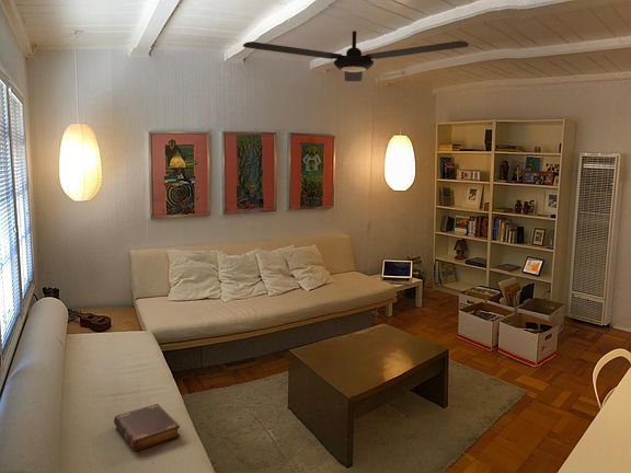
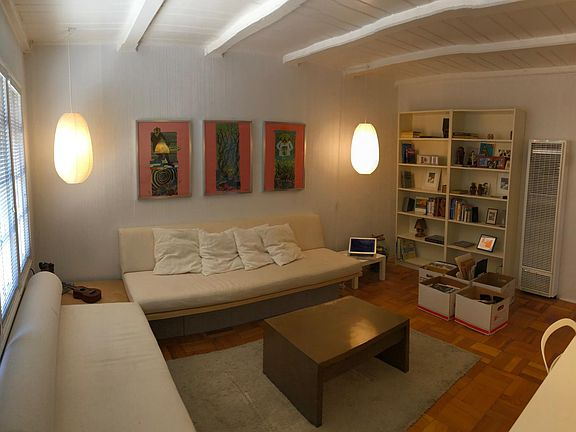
- ceiling fan [242,30,470,82]
- book [113,403,181,452]
